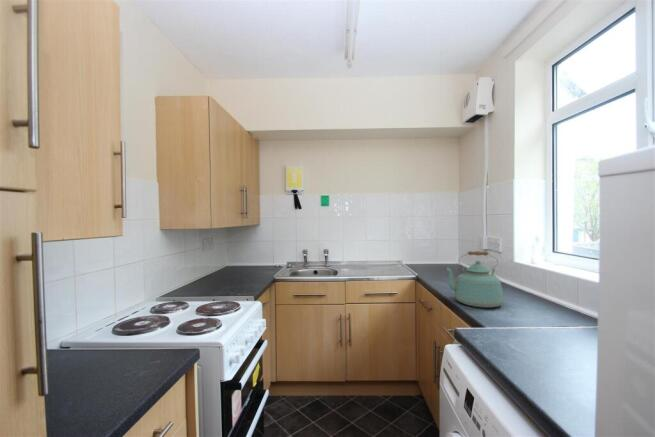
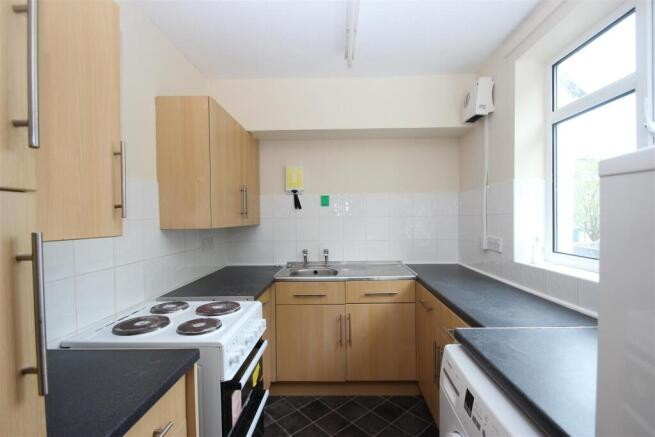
- kettle [444,250,505,309]
